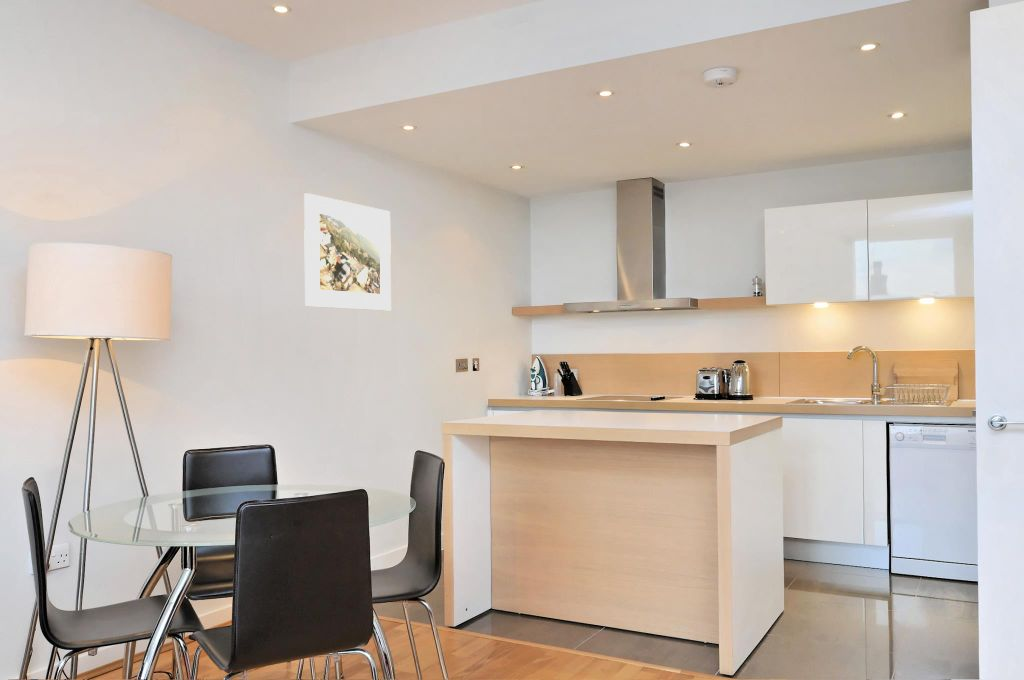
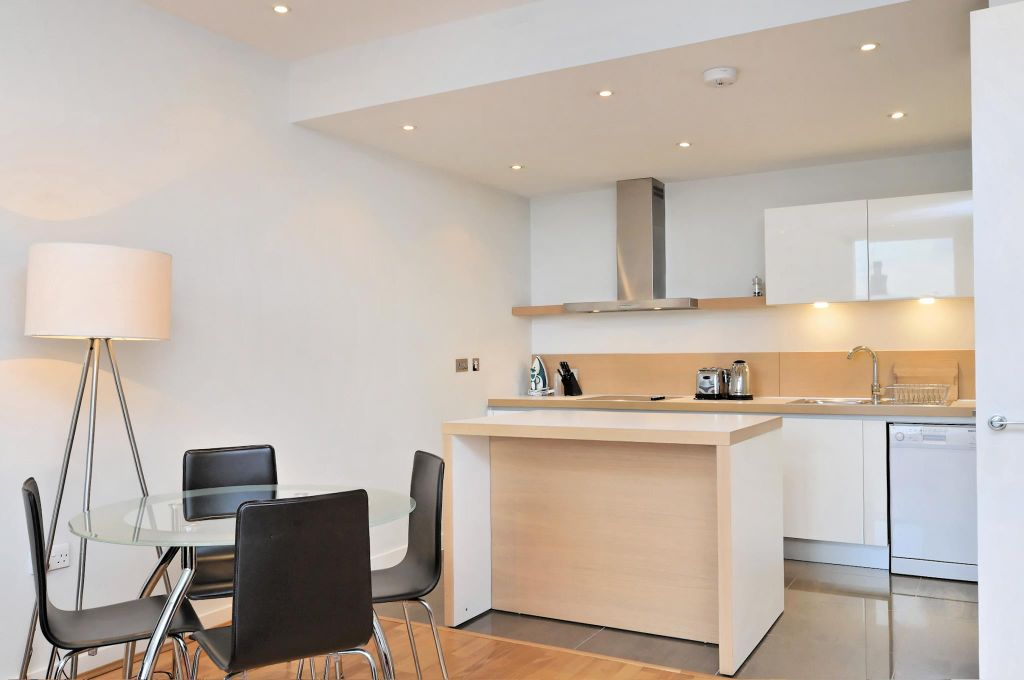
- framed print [303,192,392,311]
